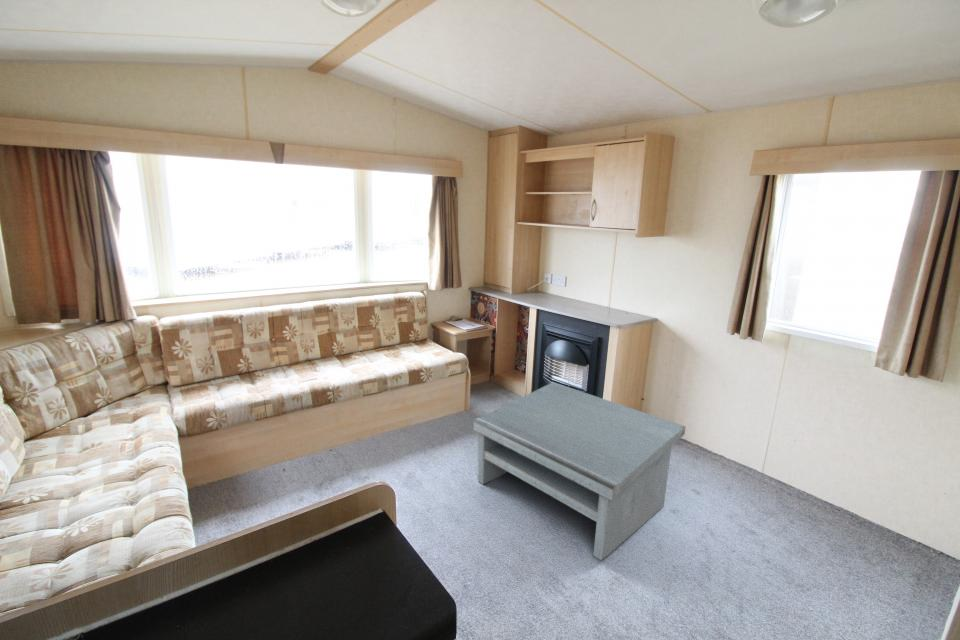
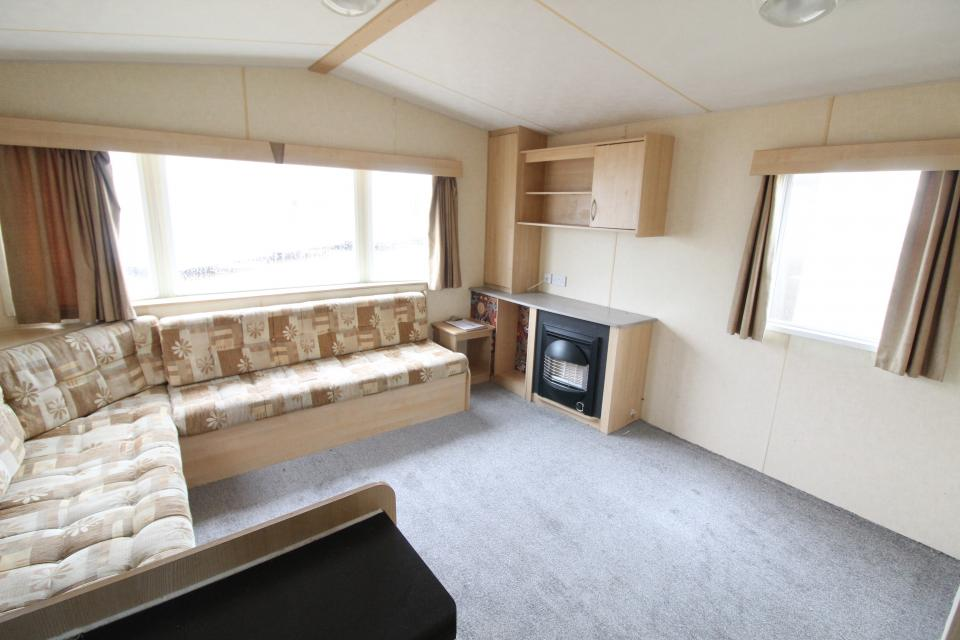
- coffee table [472,381,687,562]
